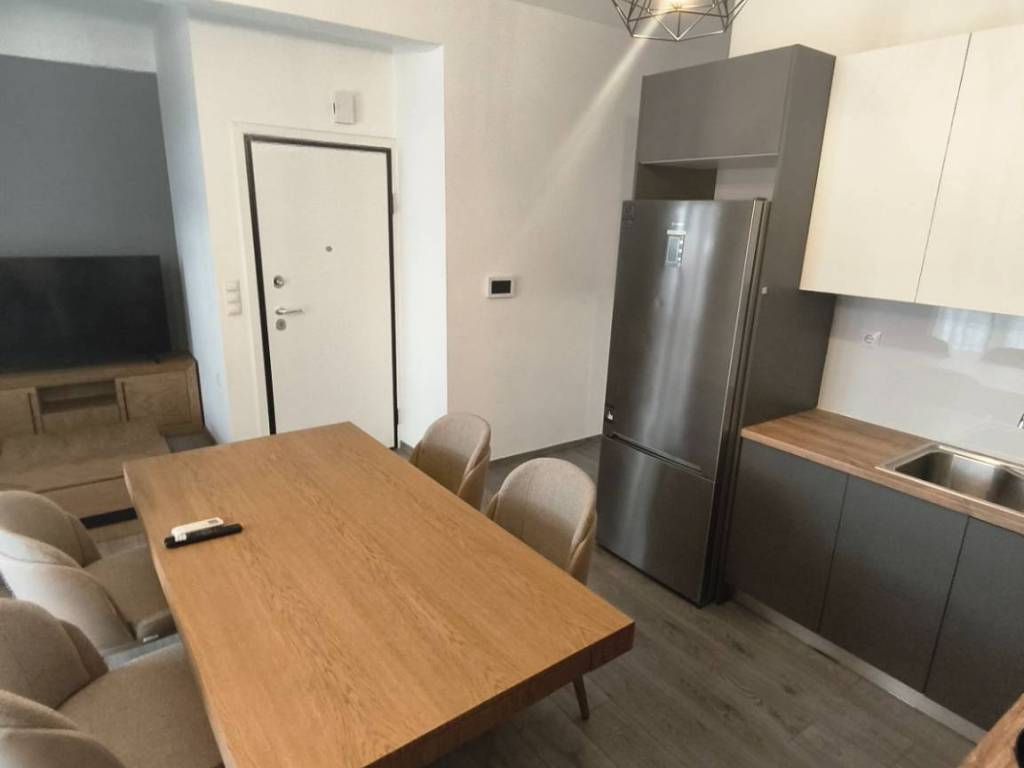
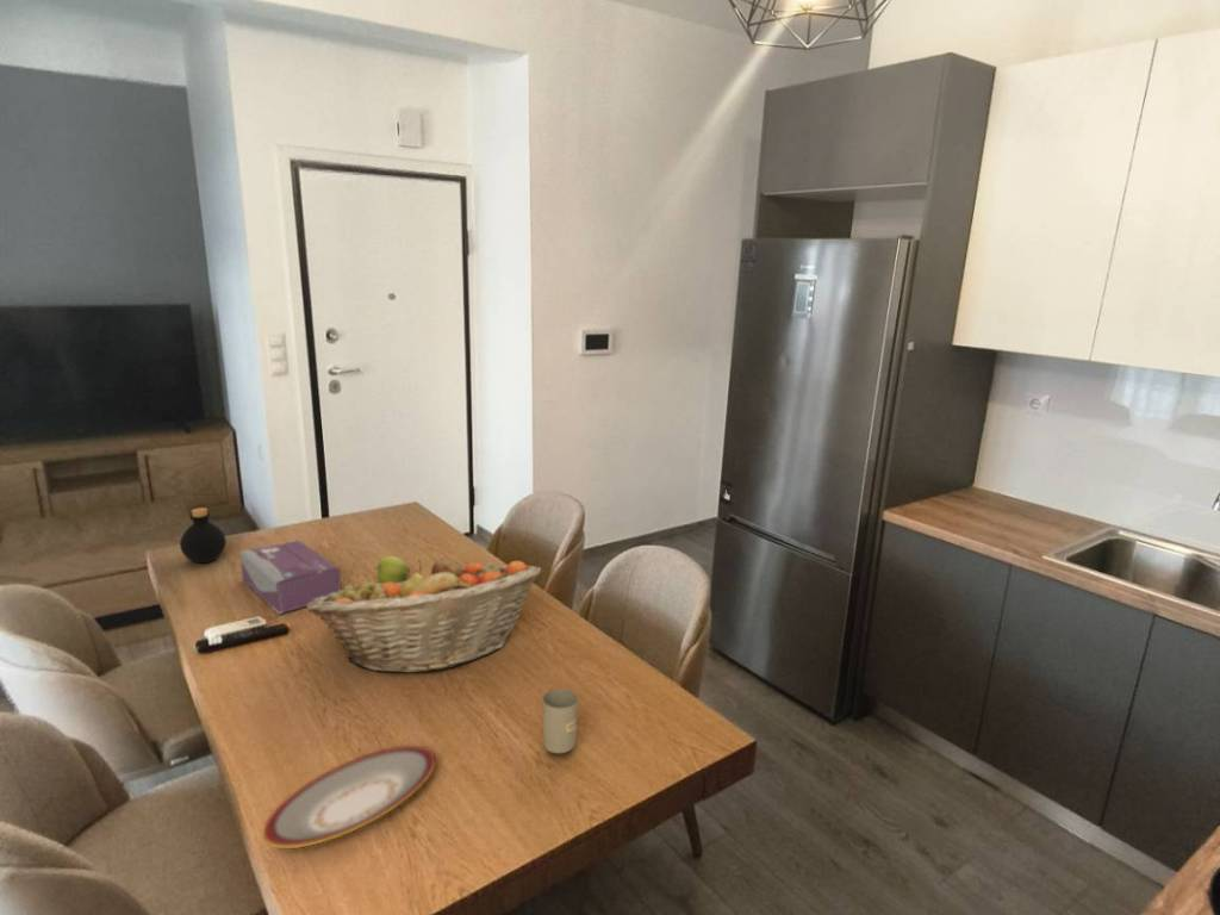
+ plate [262,745,437,849]
+ apple [372,555,411,584]
+ fruit basket [306,559,542,674]
+ bottle [179,506,228,565]
+ tissue box [238,539,342,615]
+ bottle [541,687,579,754]
